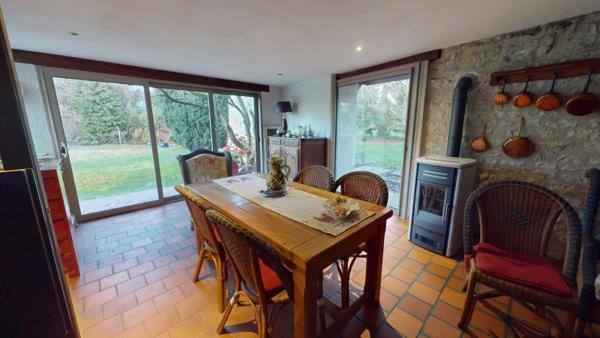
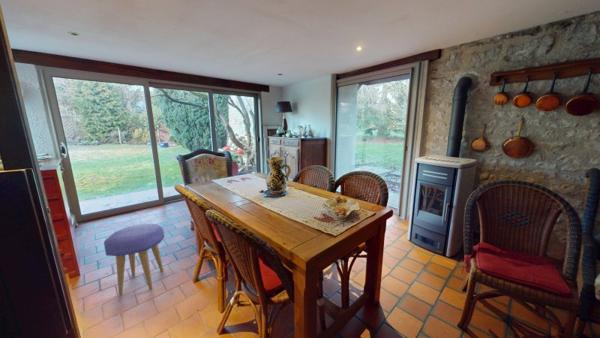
+ stool [103,223,165,296]
